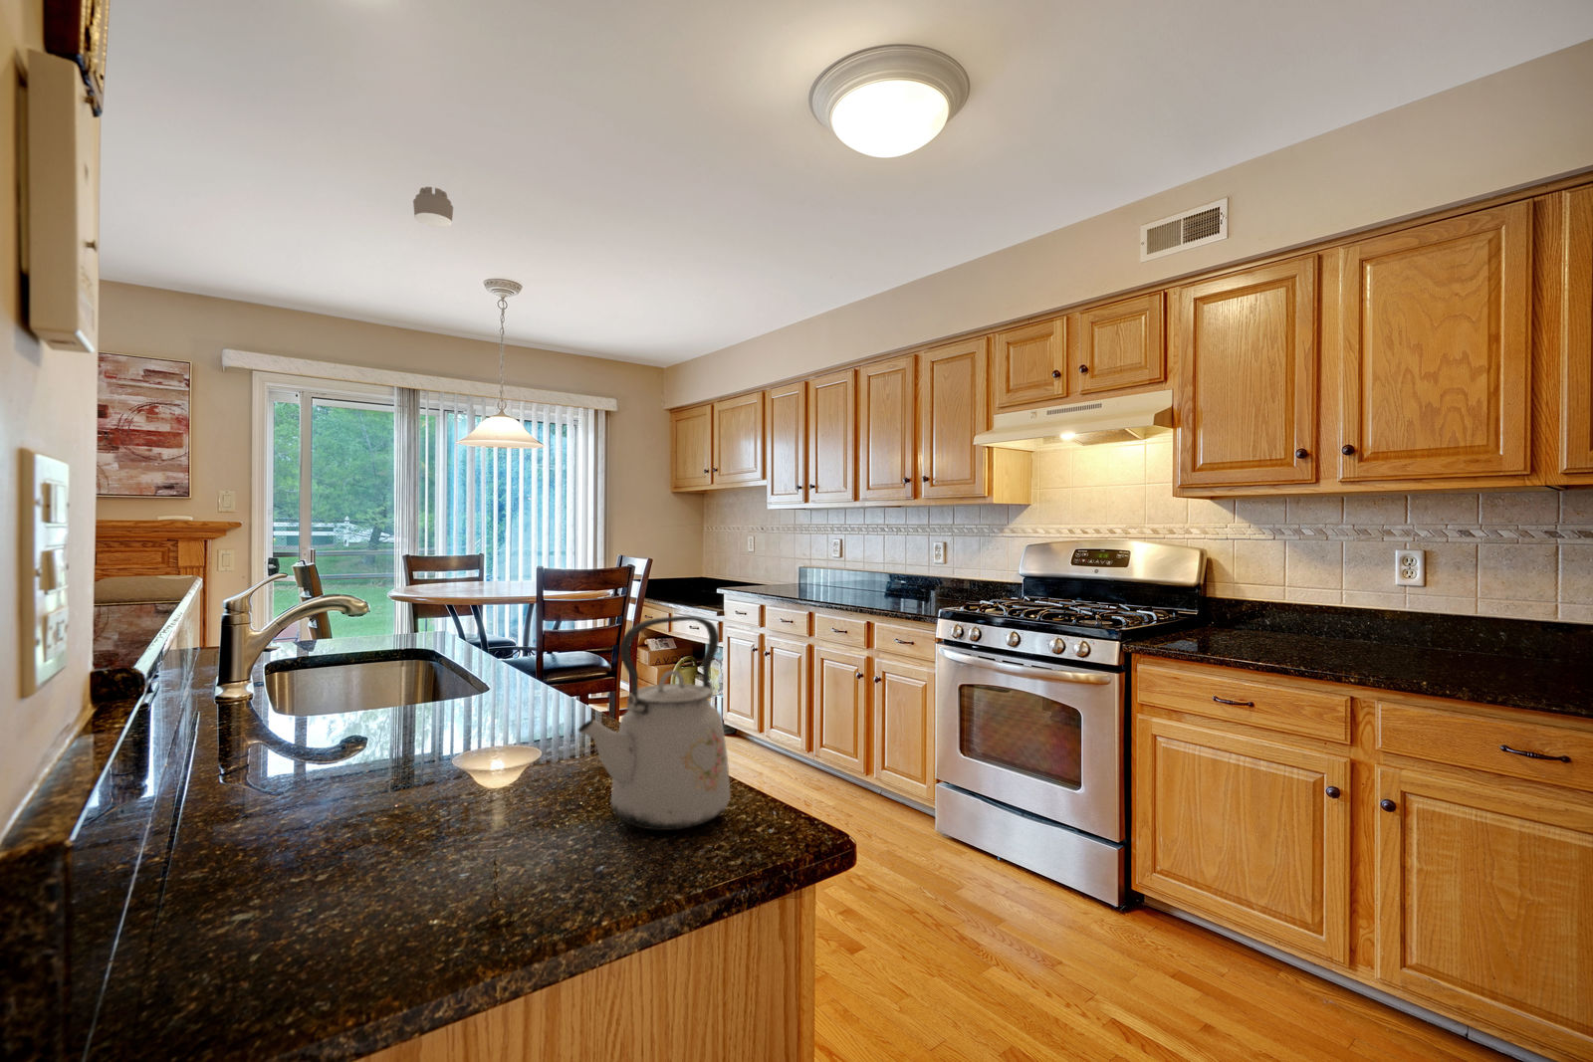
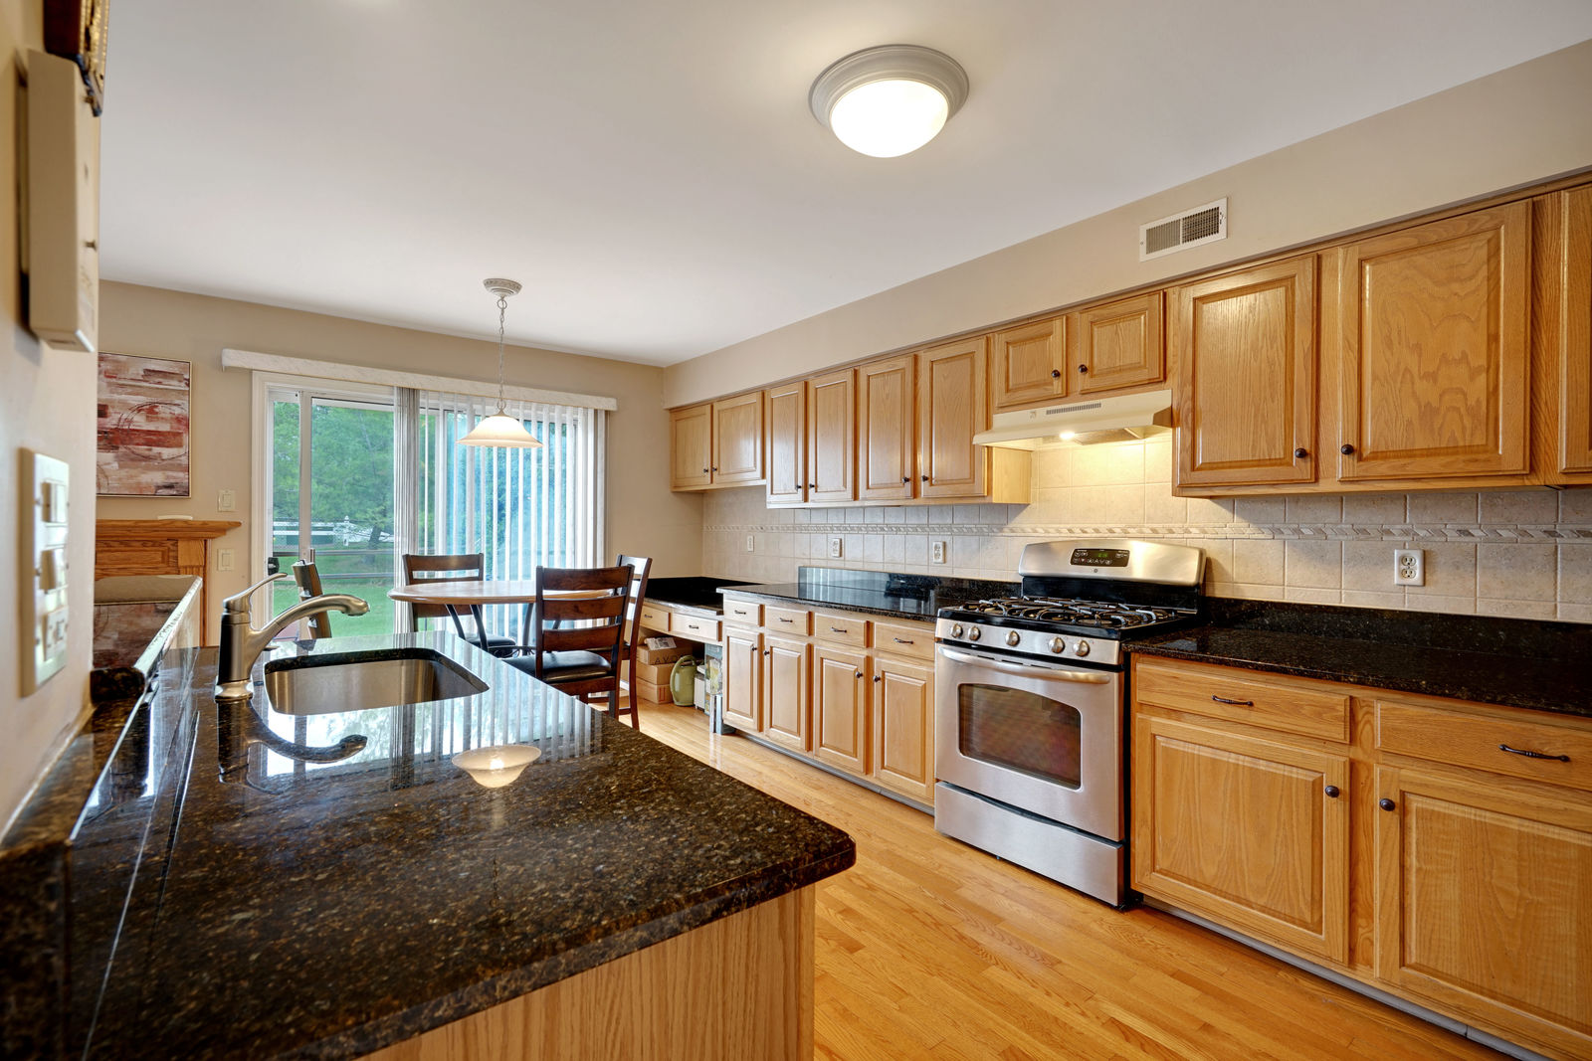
- kettle [577,615,731,831]
- smoke detector [412,186,454,228]
